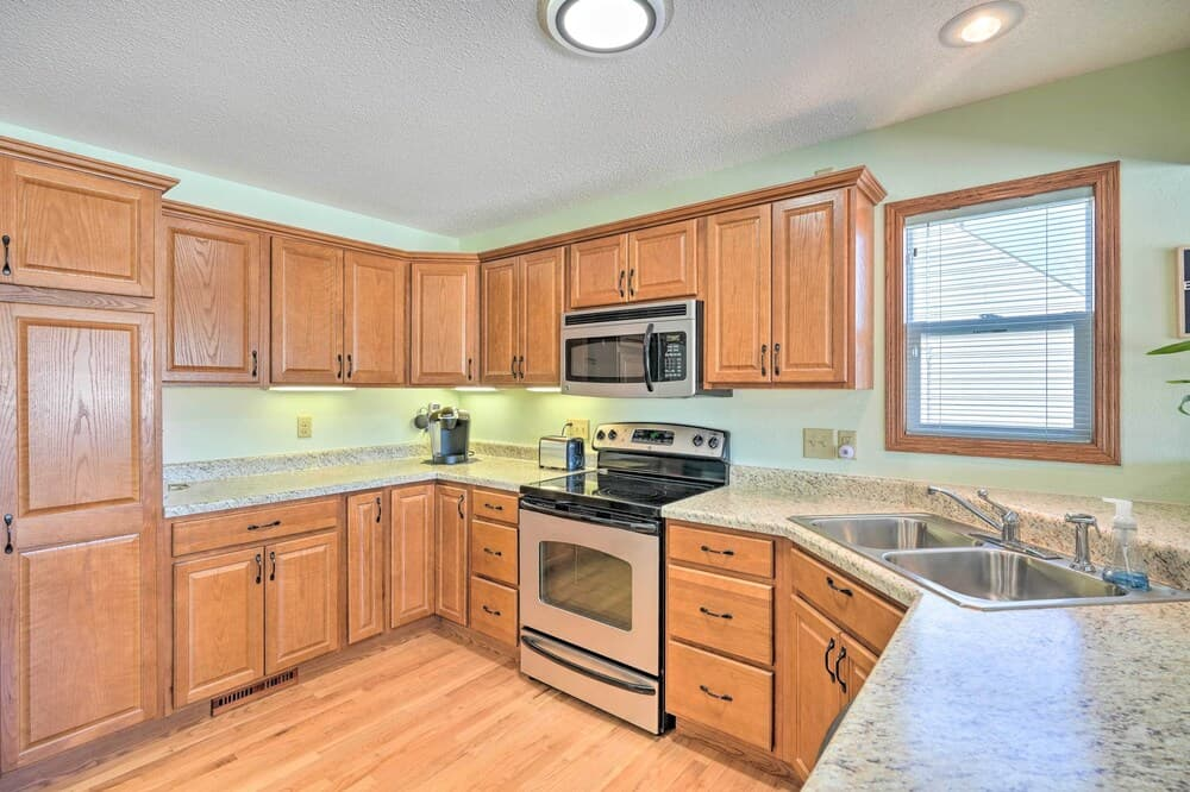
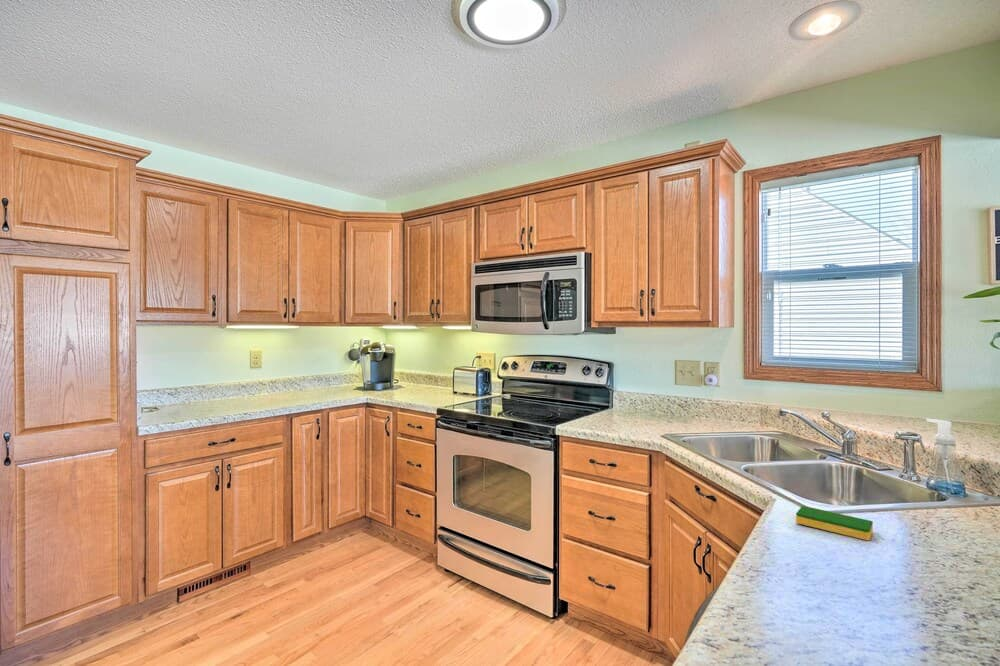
+ dish sponge [795,505,874,541]
